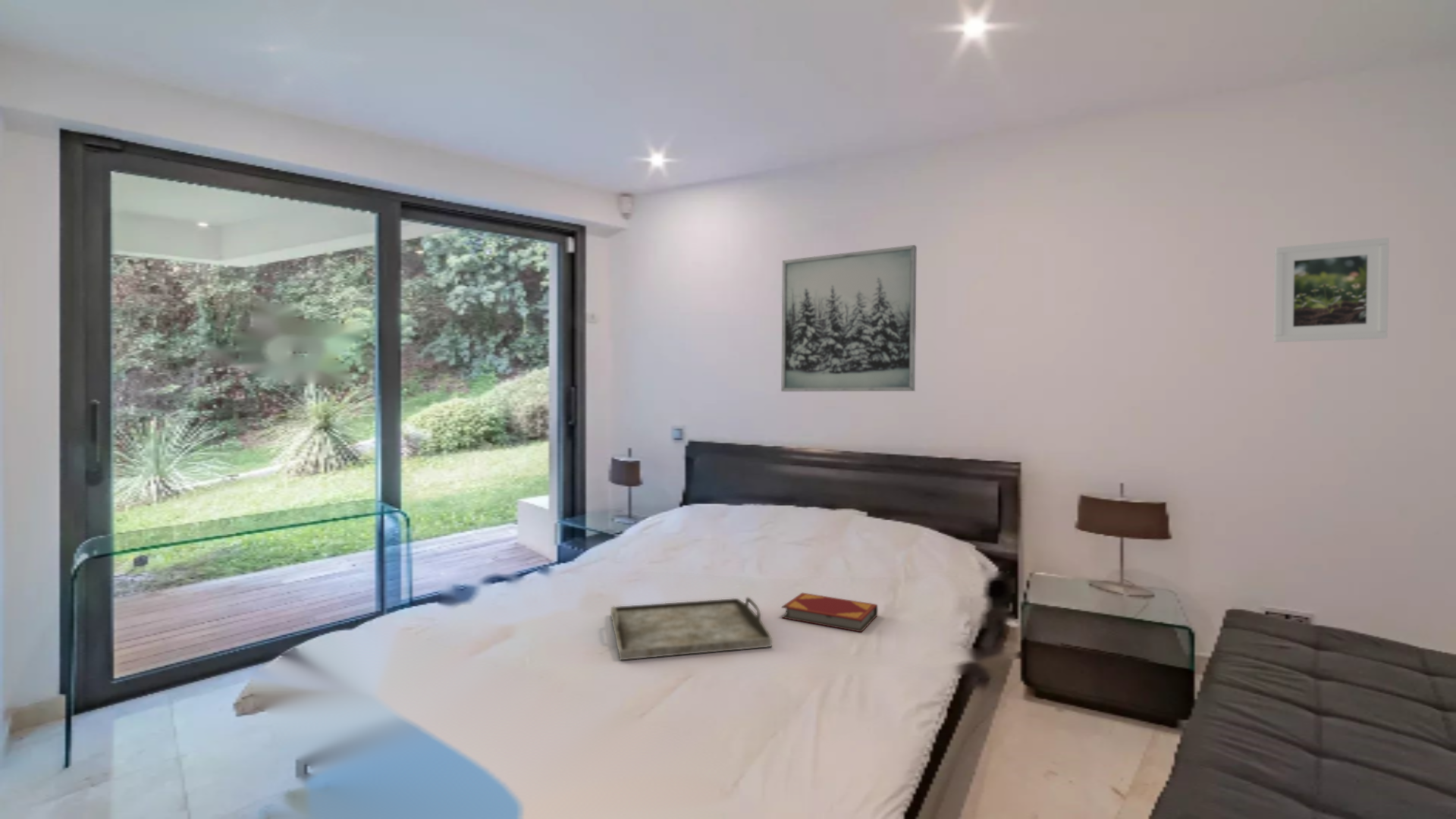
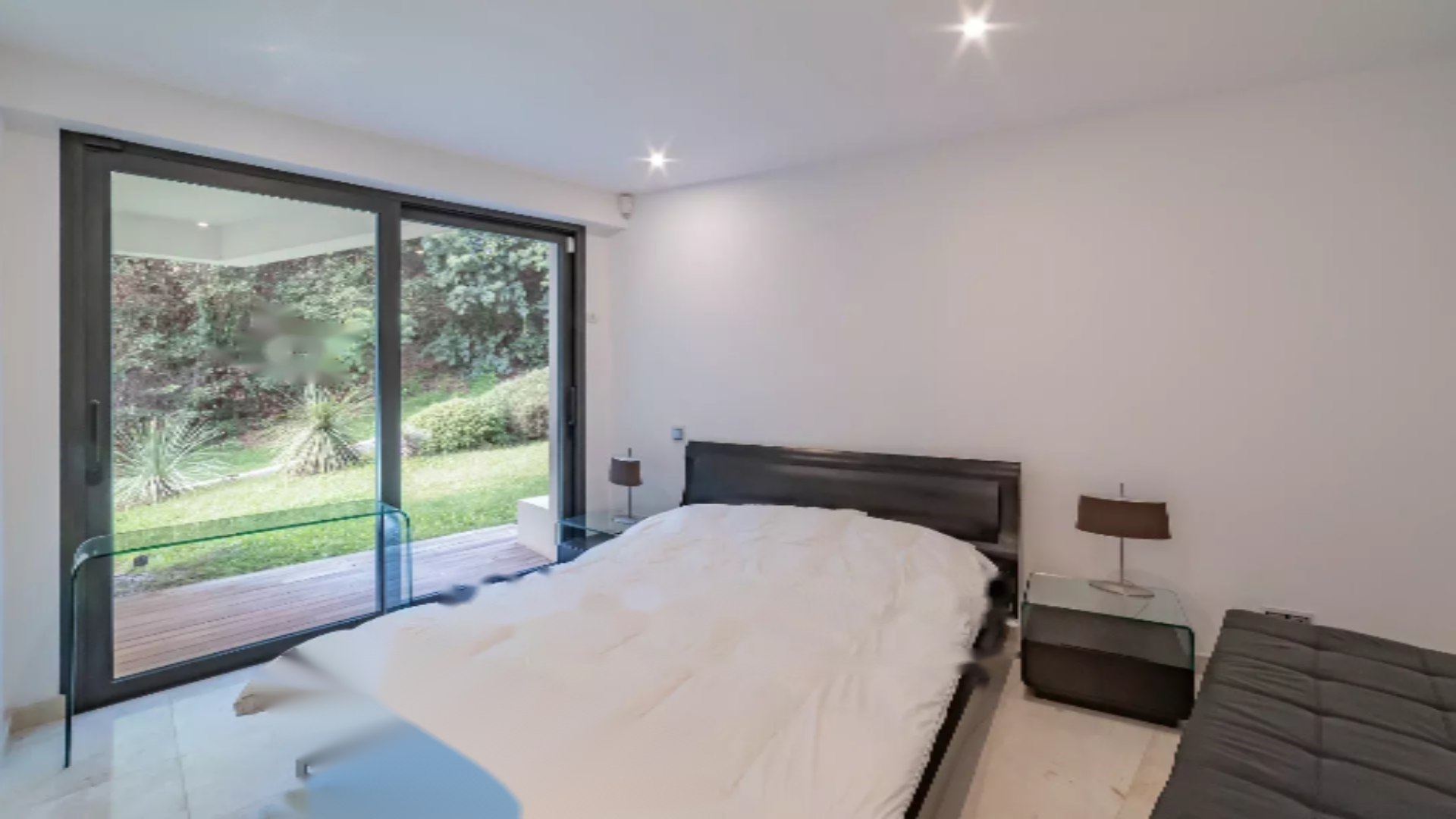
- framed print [1272,237,1390,343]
- serving tray [610,597,773,661]
- wall art [780,244,918,392]
- hardback book [781,592,878,633]
